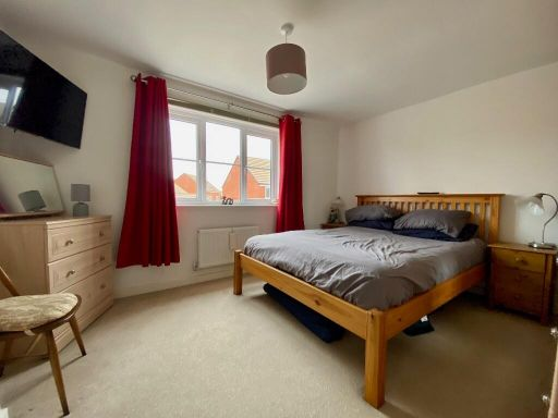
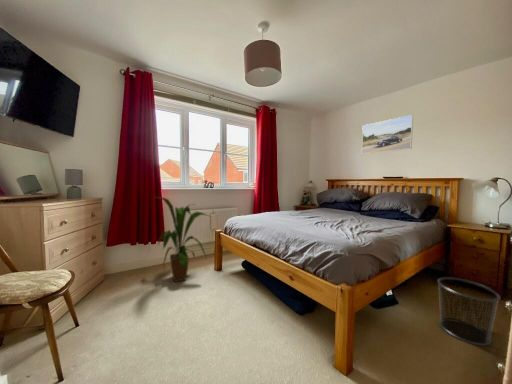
+ waste bin [436,276,501,347]
+ house plant [153,196,212,283]
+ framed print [361,114,414,155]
